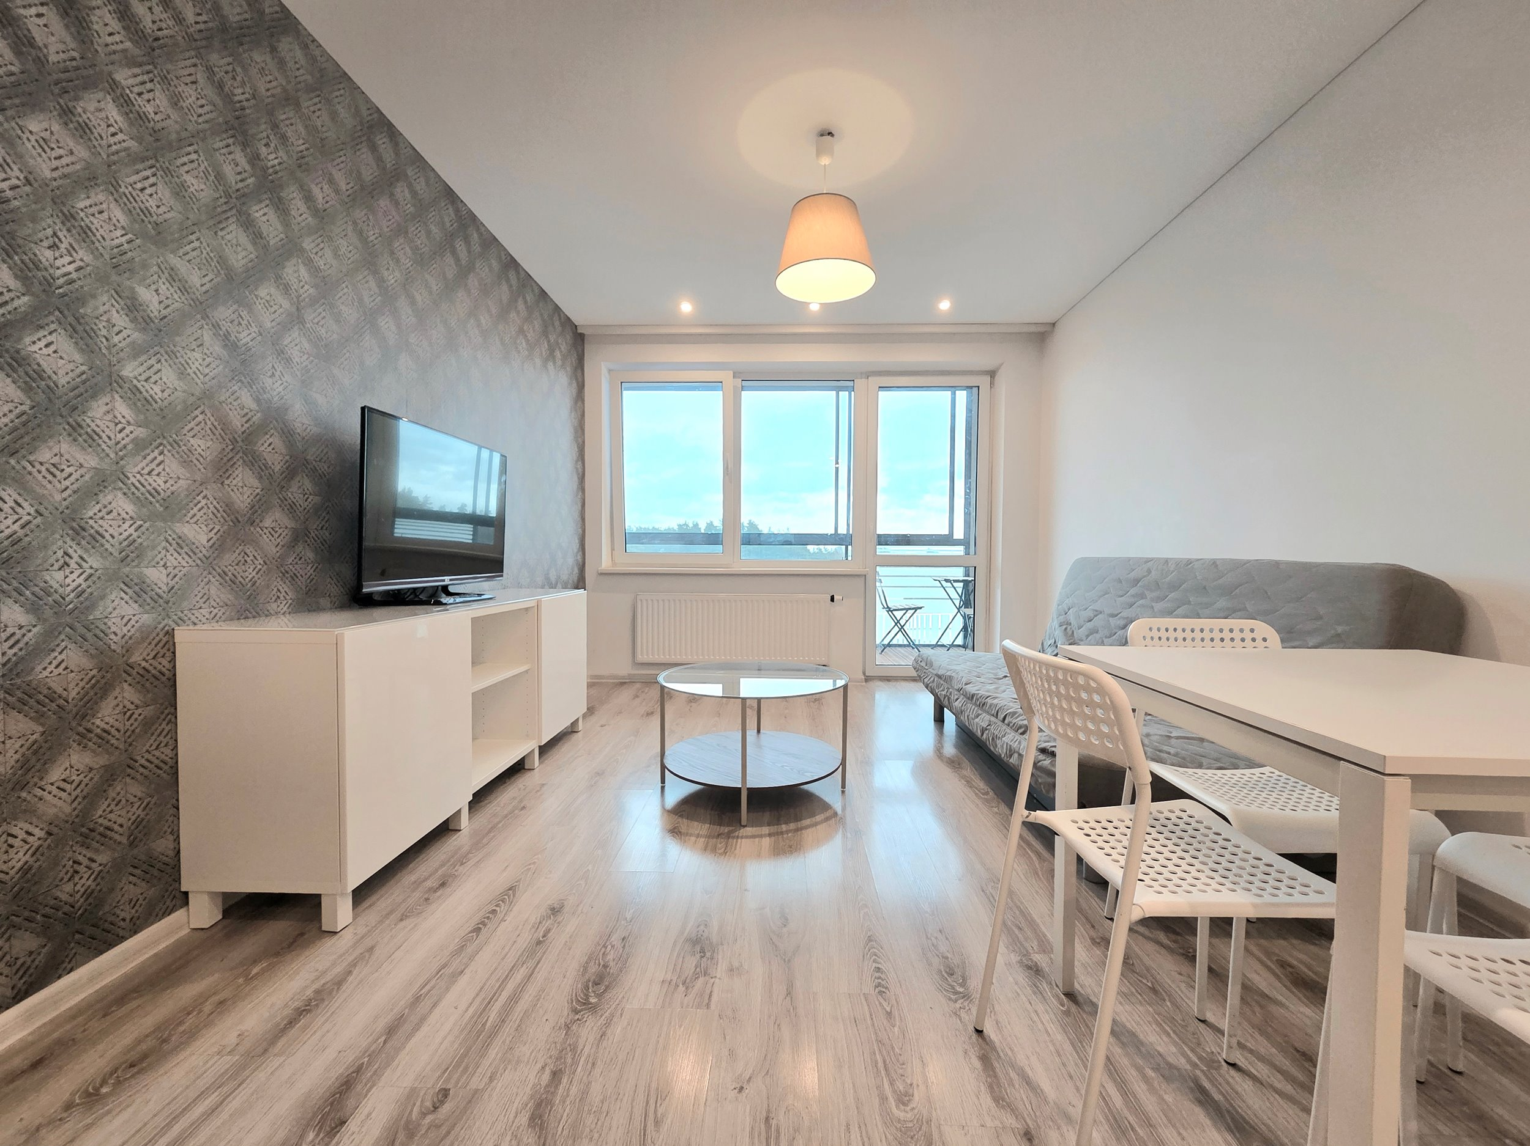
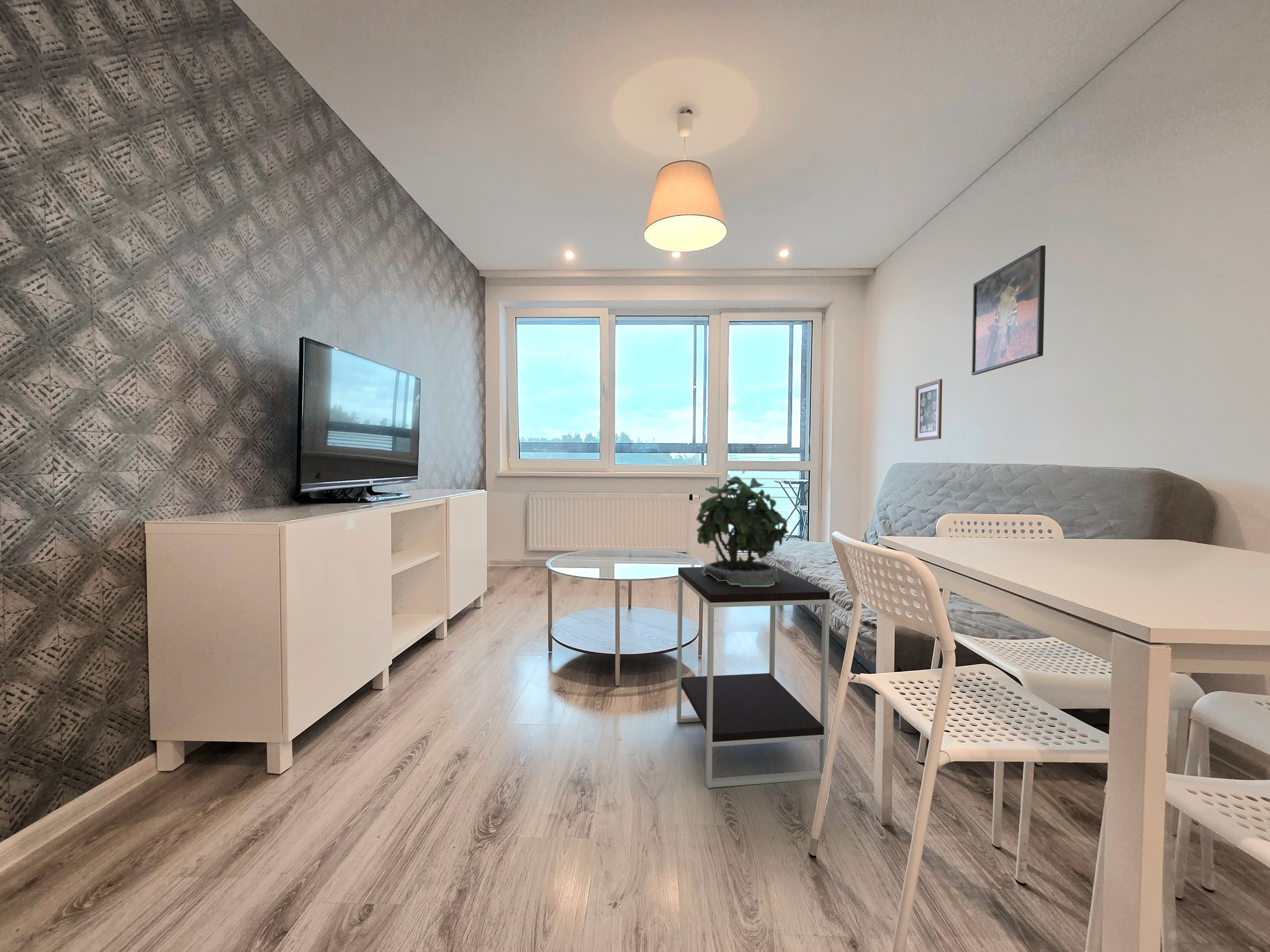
+ potted plant [695,470,789,586]
+ wall art [914,379,943,442]
+ side table [676,565,830,789]
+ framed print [971,245,1046,376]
